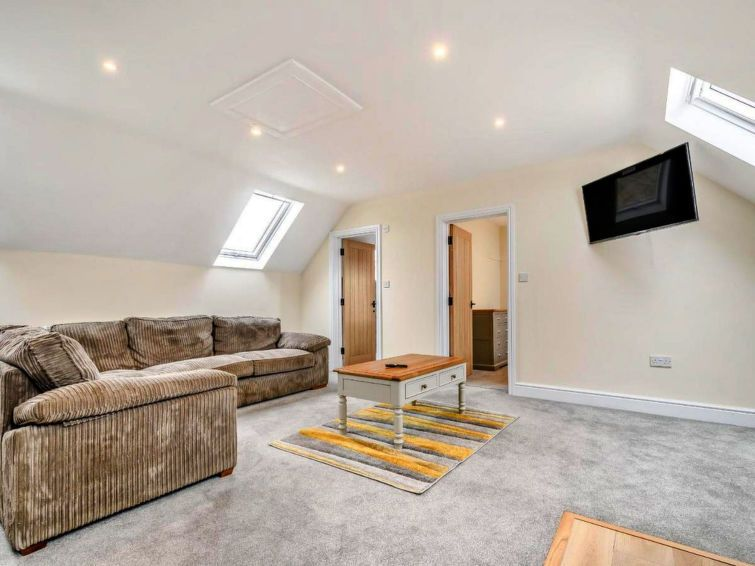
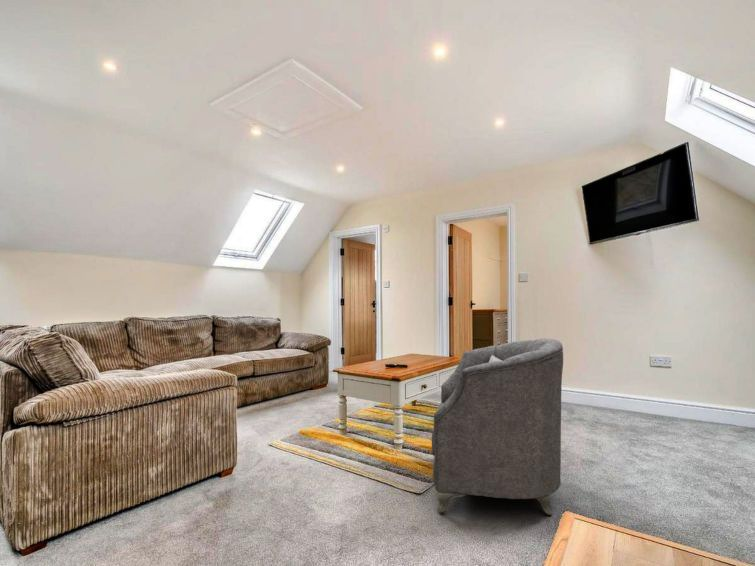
+ armchair [431,337,564,516]
